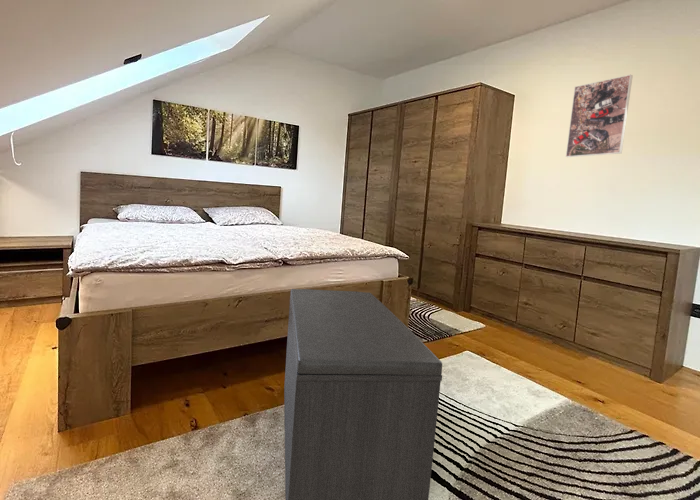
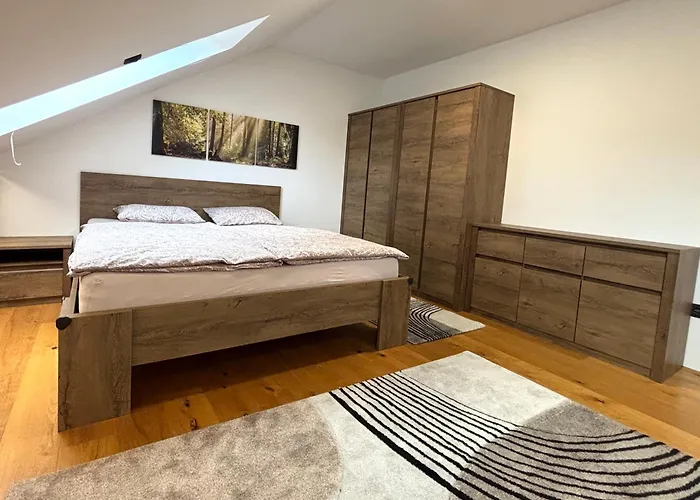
- bench [283,288,443,500]
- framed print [565,74,634,158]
